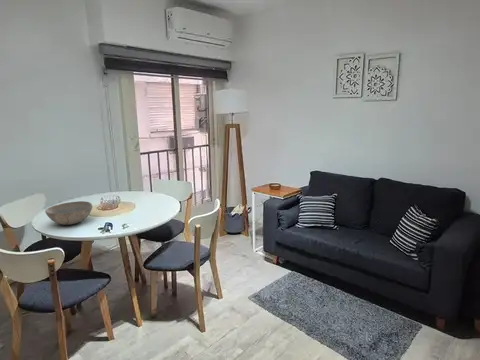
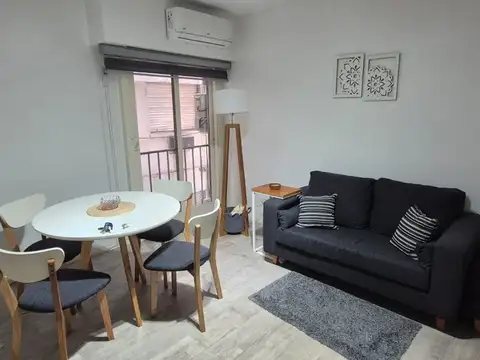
- bowl [44,200,94,226]
